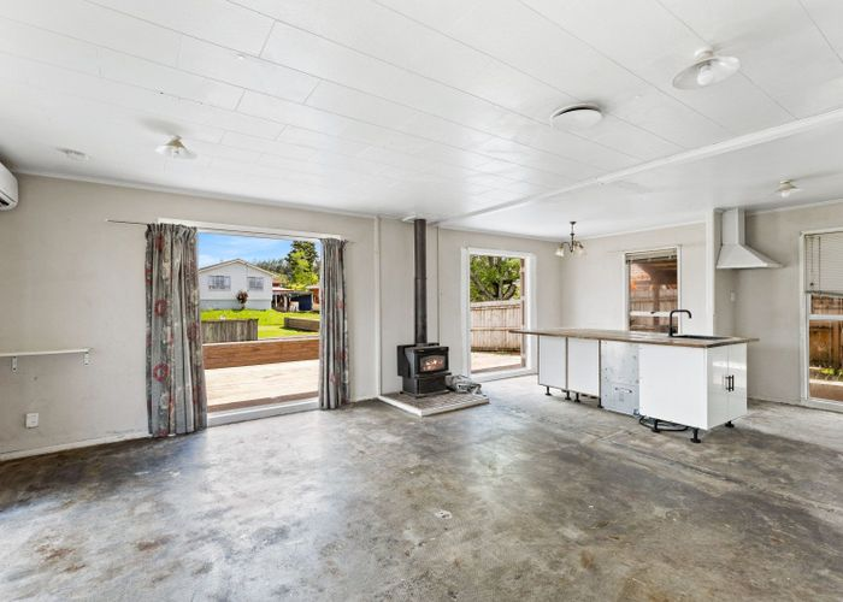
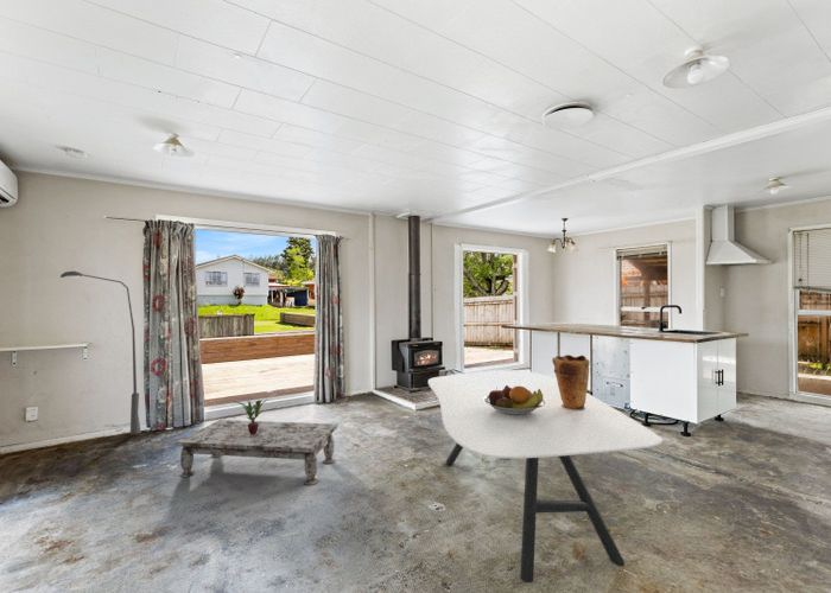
+ fruit bowl [483,385,545,415]
+ floor lamp [59,270,142,435]
+ vase [551,353,591,410]
+ potted plant [234,397,269,434]
+ coffee table [175,419,338,486]
+ dining table [427,369,664,584]
